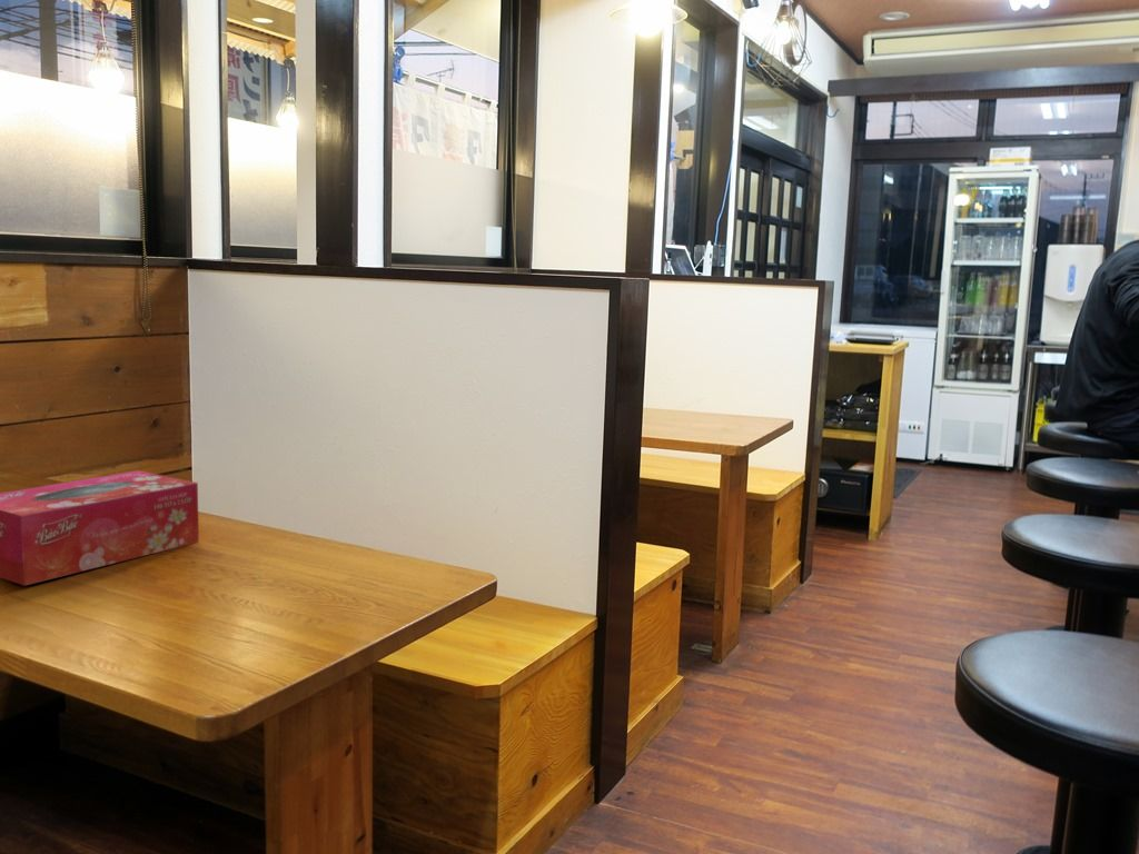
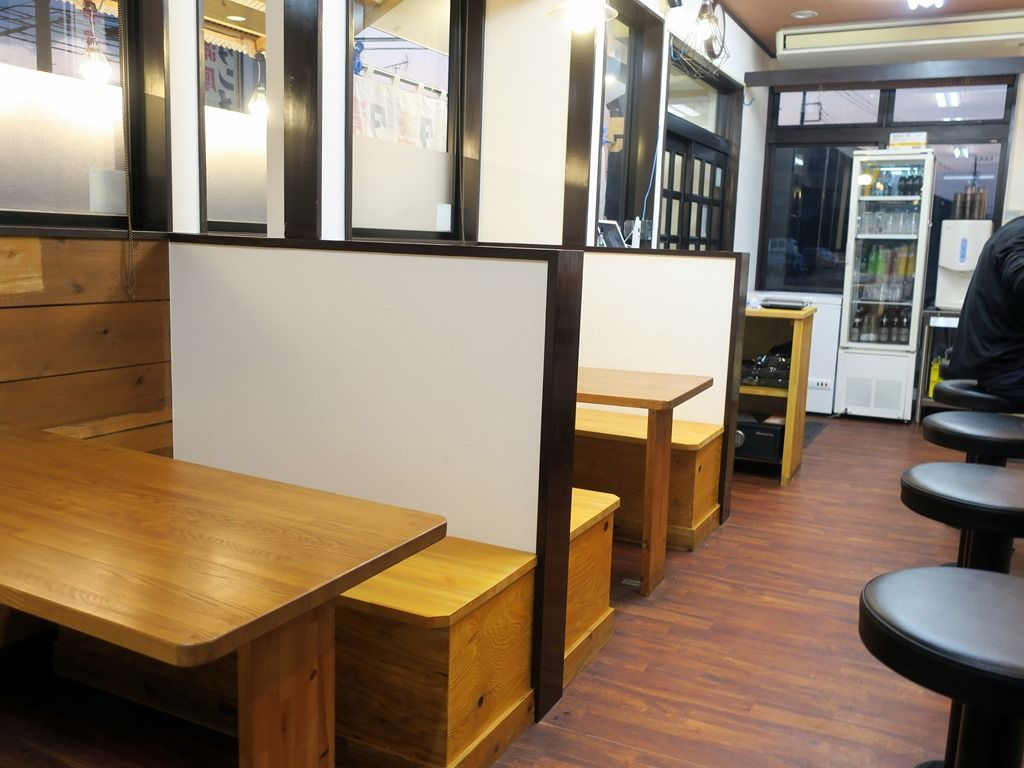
- tissue box [0,469,200,586]
